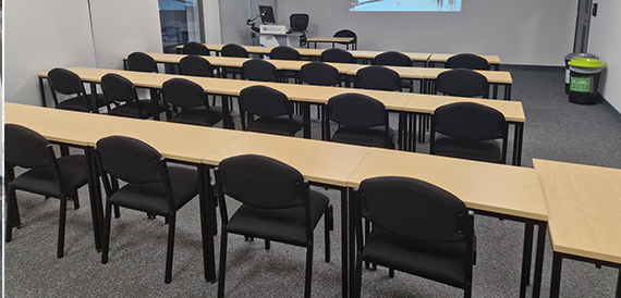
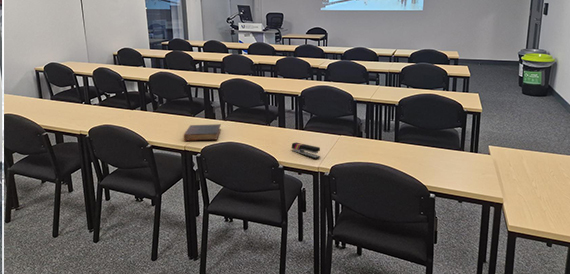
+ stapler [290,142,321,160]
+ book [183,123,222,142]
